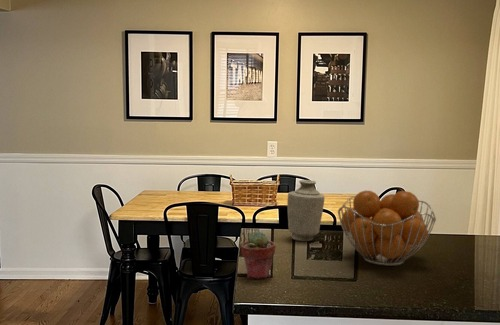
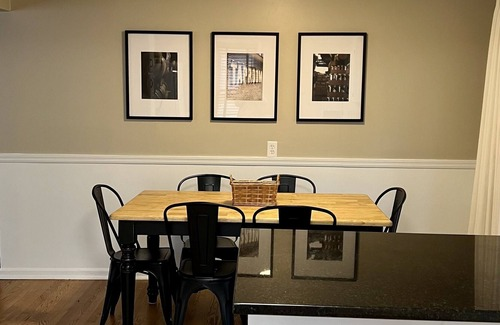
- fruit basket [337,190,437,267]
- potted succulent [240,230,276,280]
- vase [286,179,325,242]
